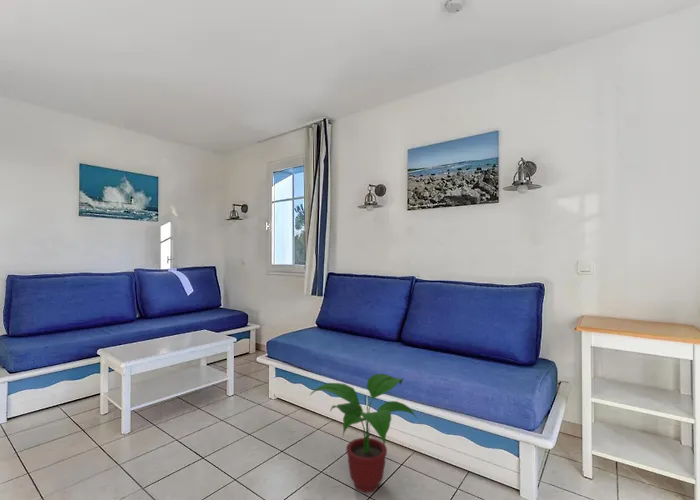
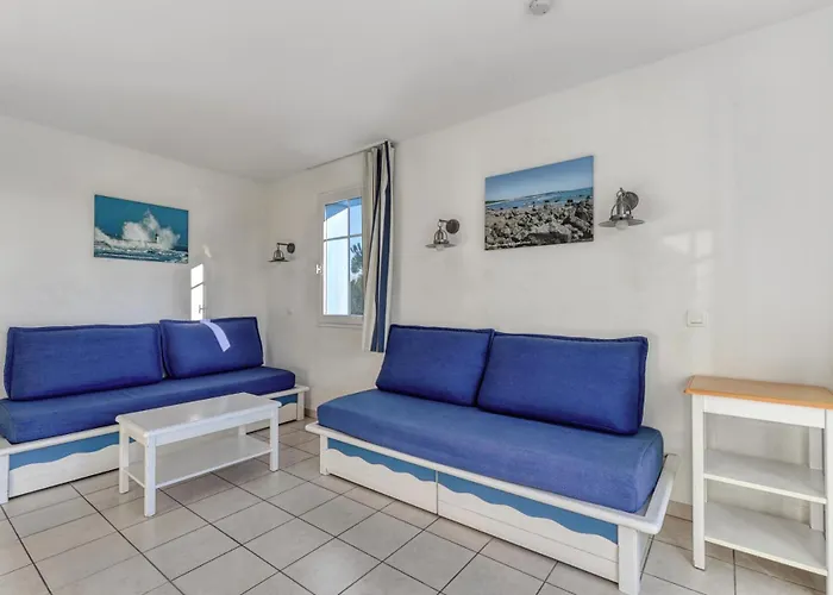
- potted plant [309,373,417,493]
